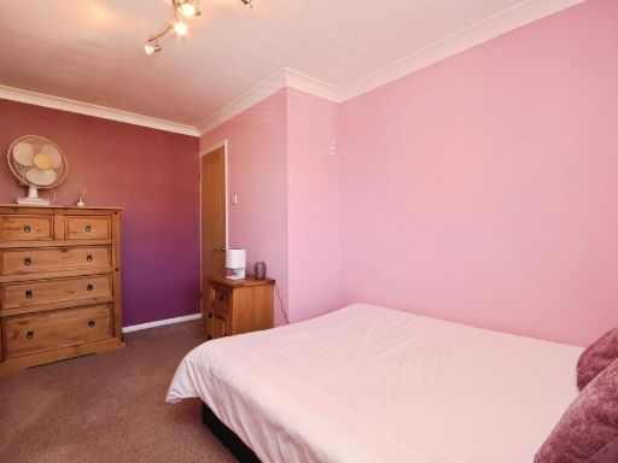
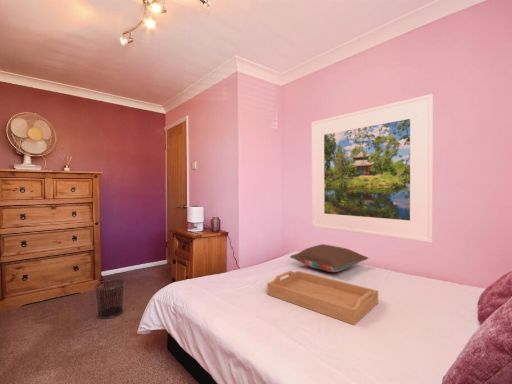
+ serving tray [266,270,379,326]
+ waste bin [93,278,126,320]
+ pillow [289,243,369,273]
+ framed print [311,93,434,244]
